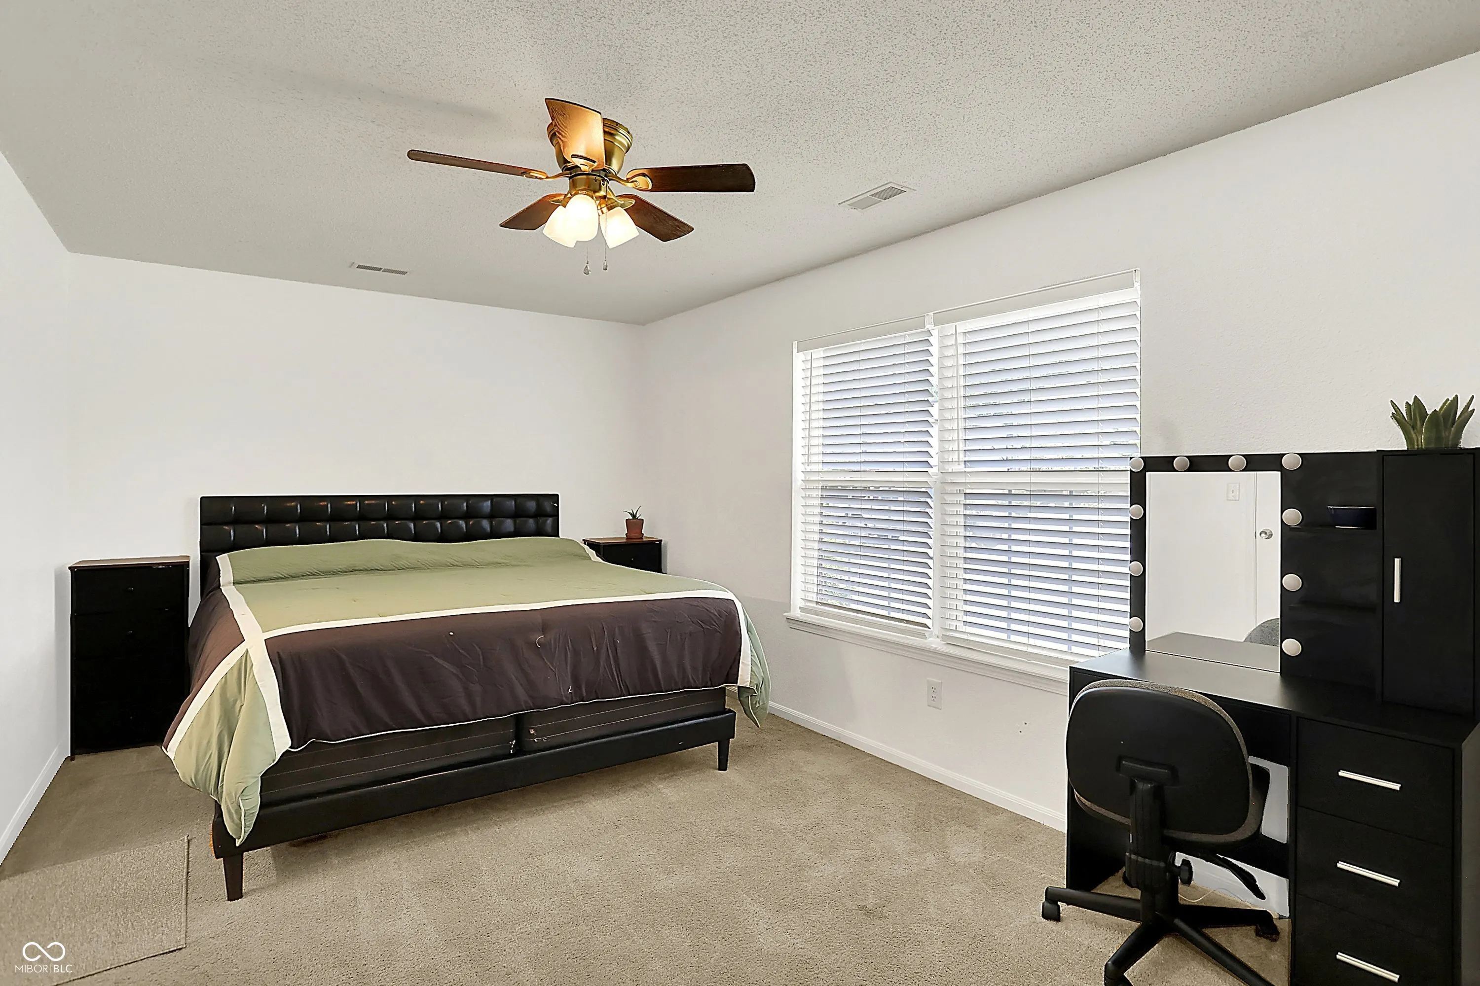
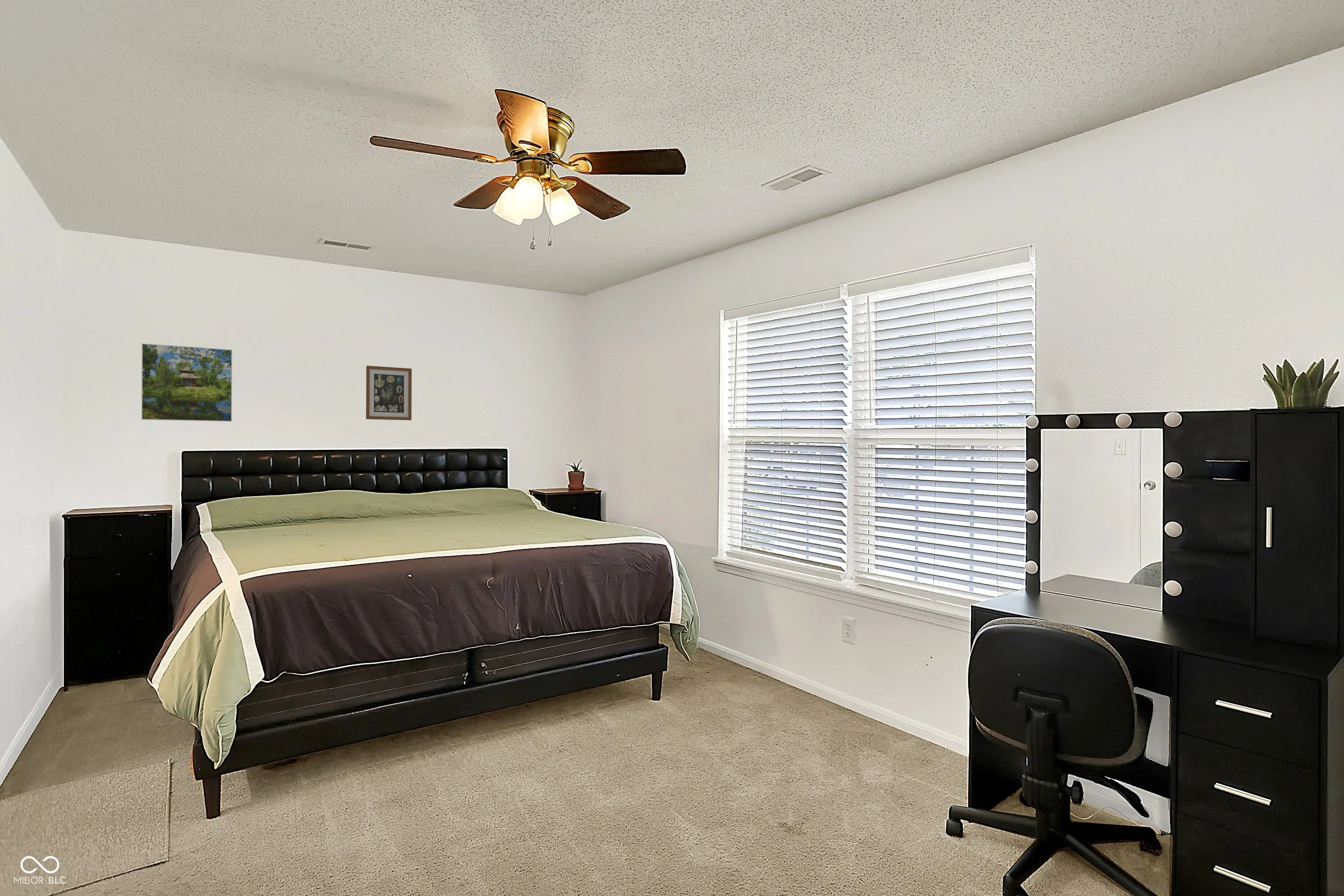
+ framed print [141,343,233,422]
+ wall art [366,365,412,421]
